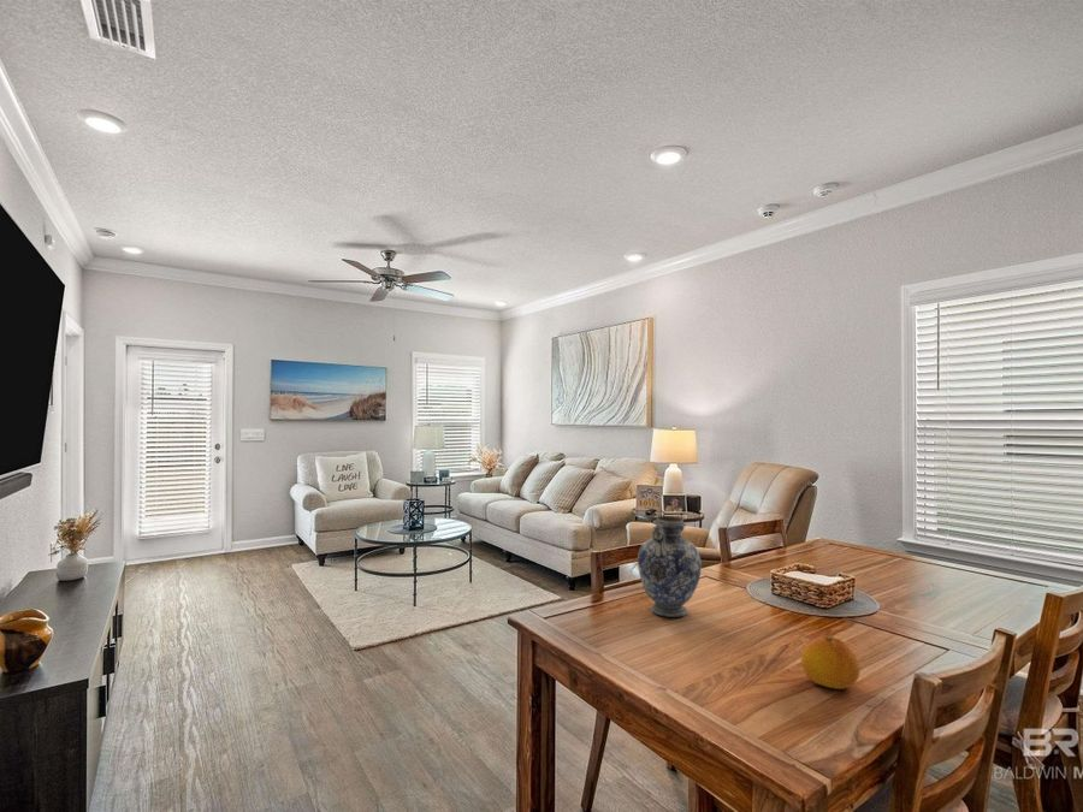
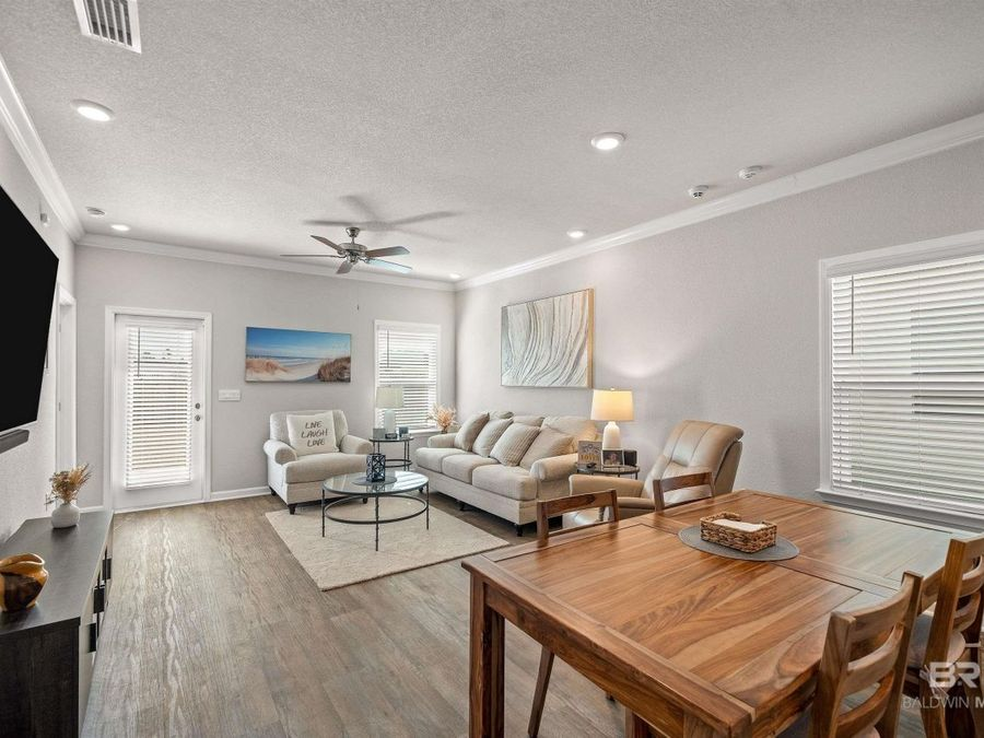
- fruit [800,635,862,691]
- decorative vase [637,515,703,618]
